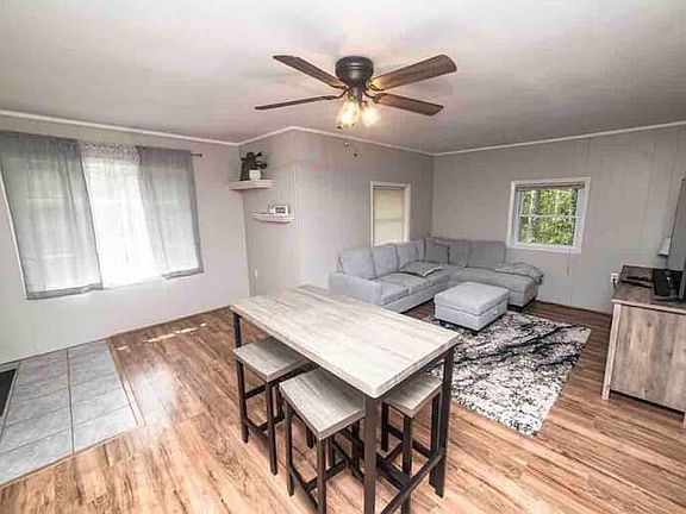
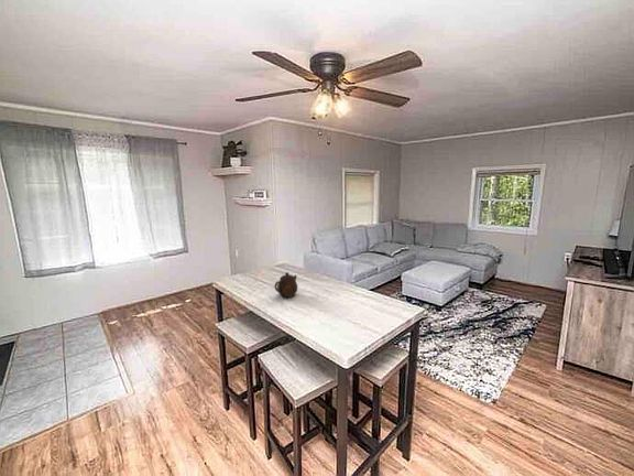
+ teapot [274,271,298,299]
